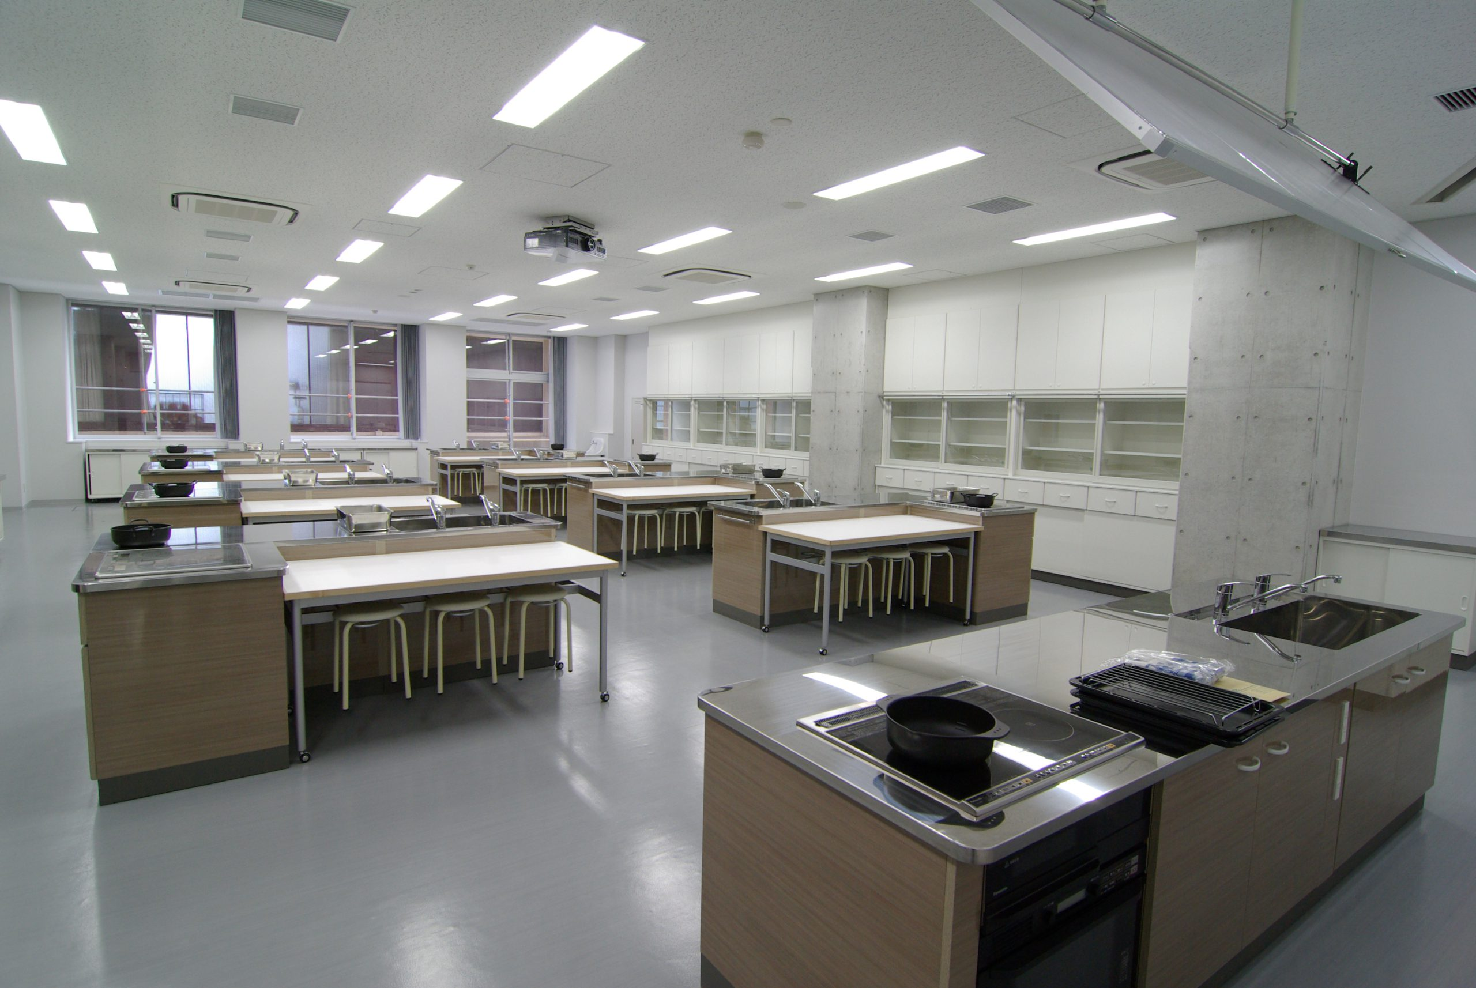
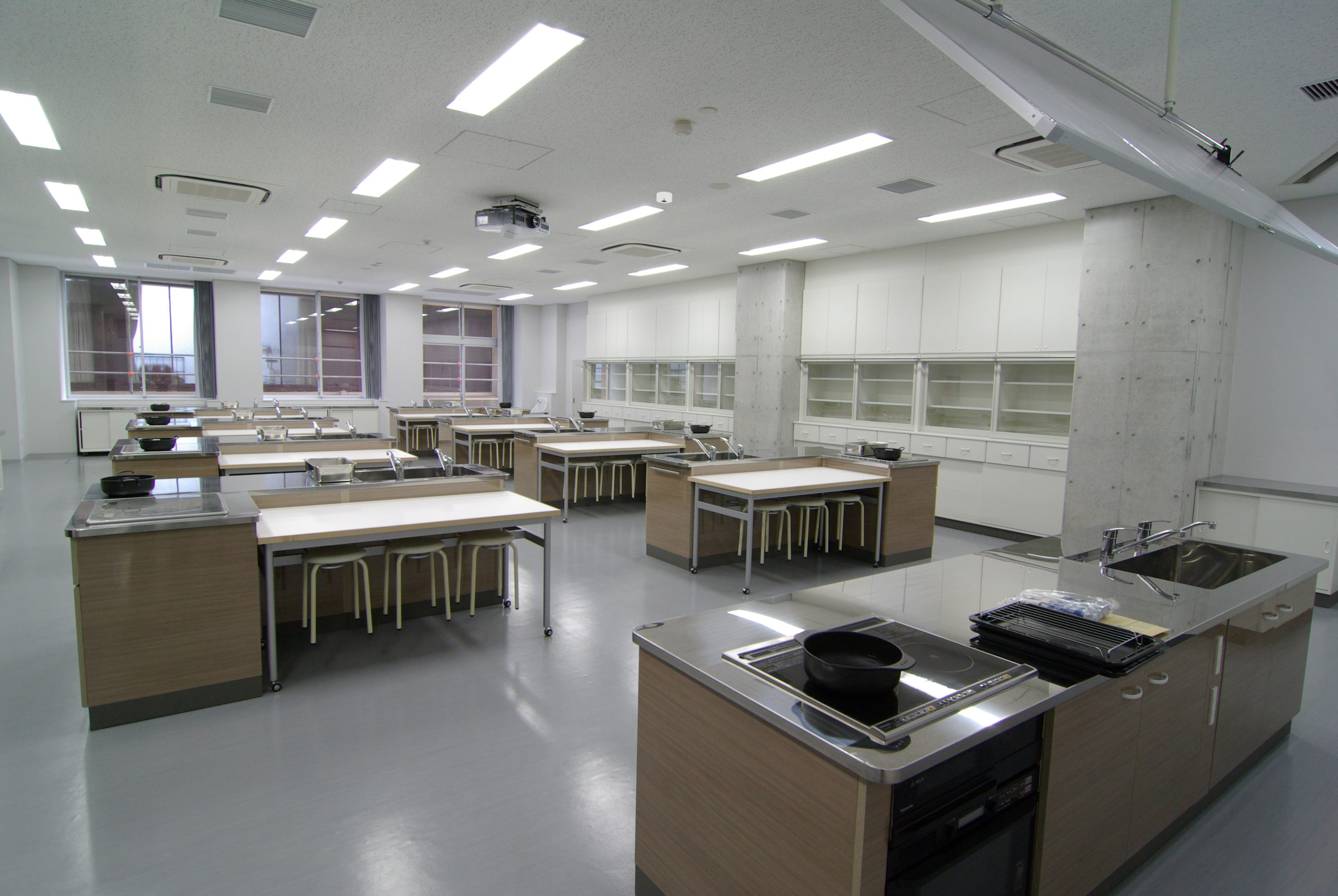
+ smoke detector [656,191,673,203]
